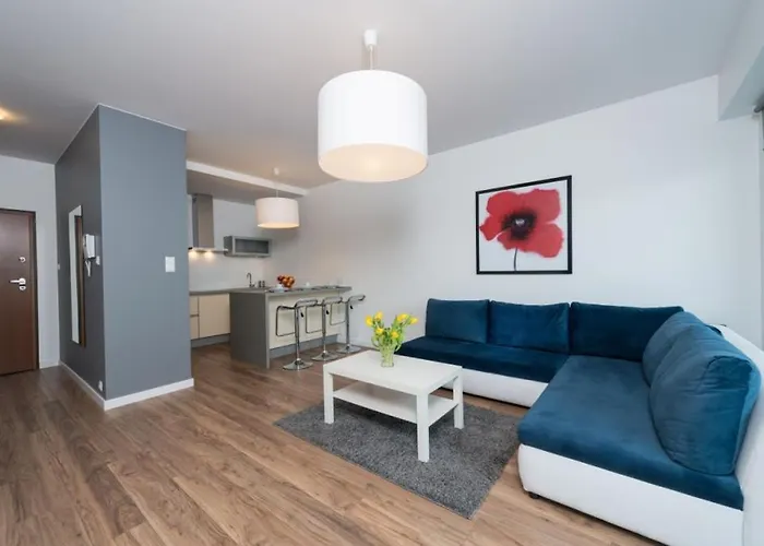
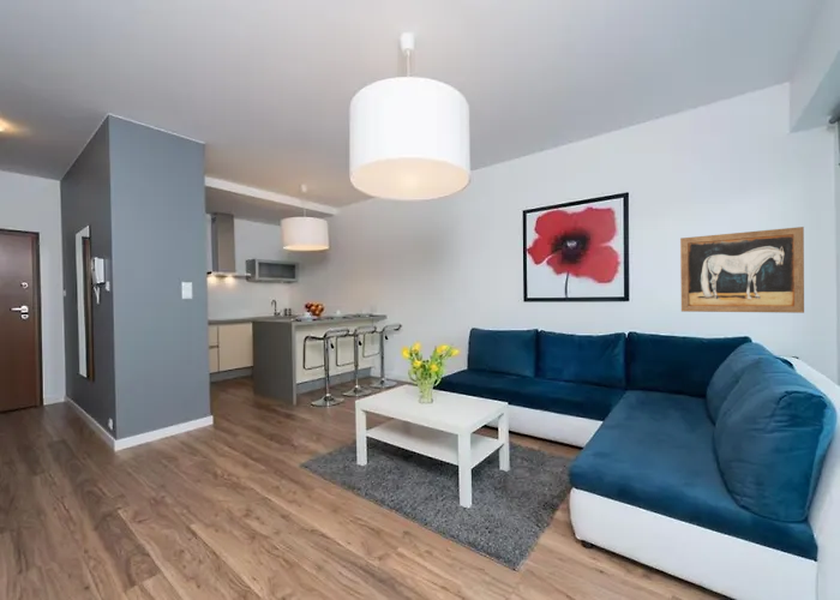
+ wall art [679,226,805,314]
